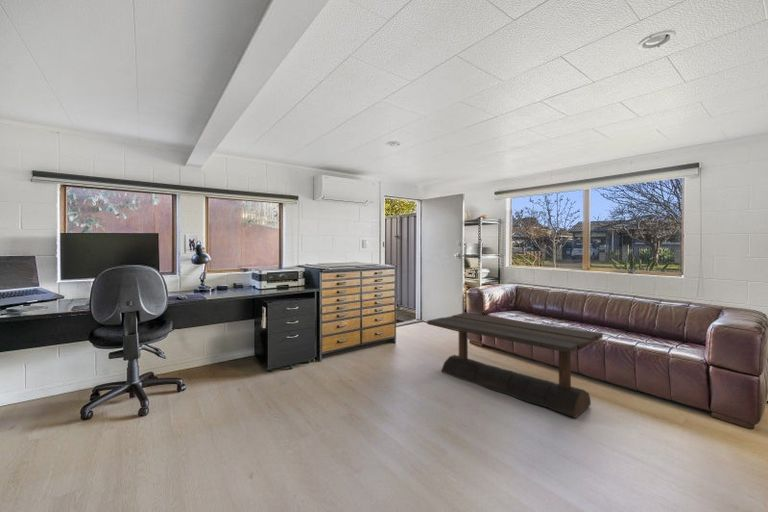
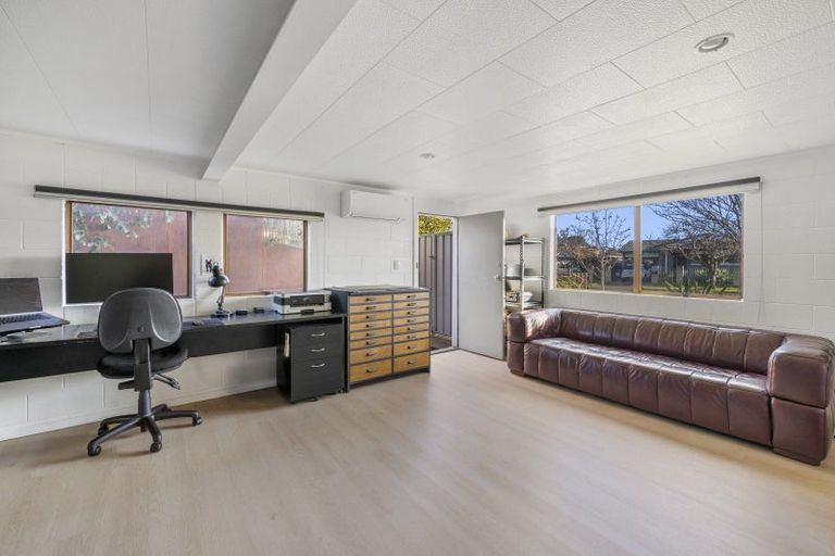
- coffee table [426,312,604,419]
